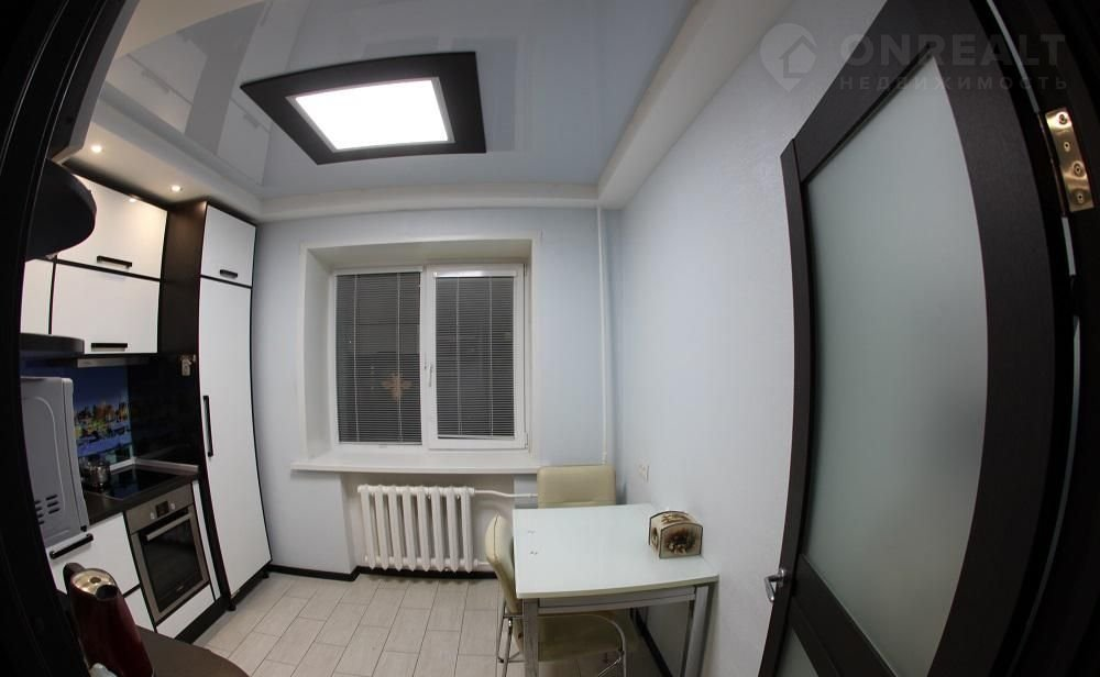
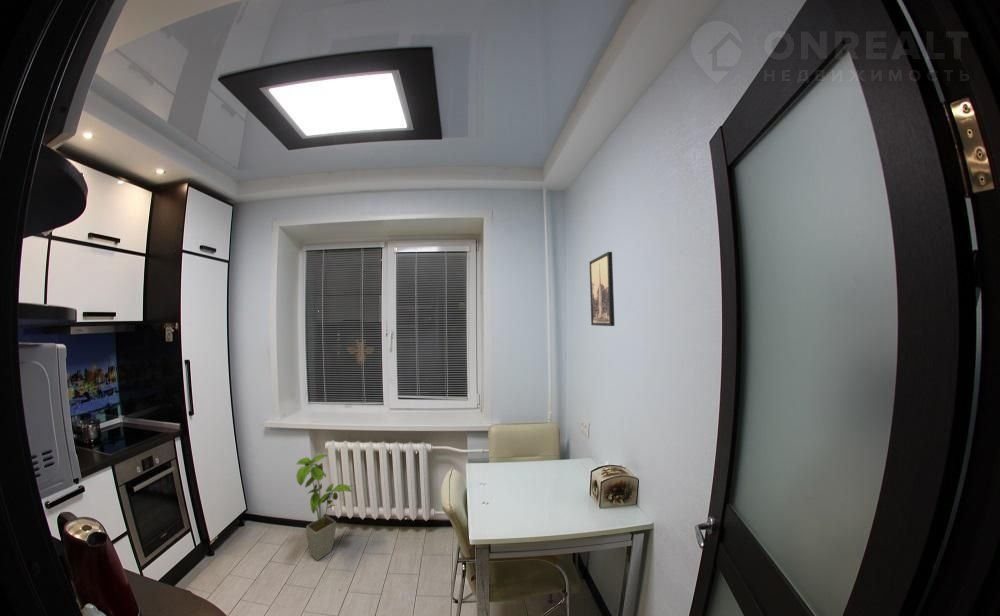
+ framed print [588,251,616,327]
+ house plant [295,453,354,562]
